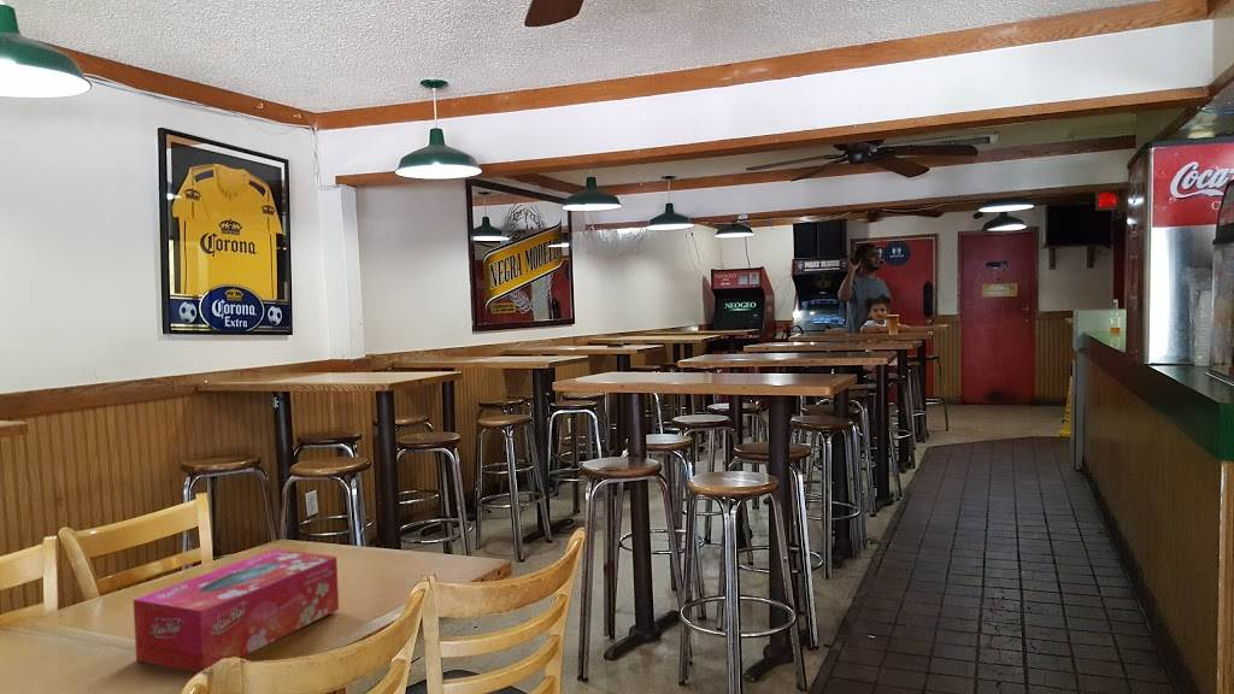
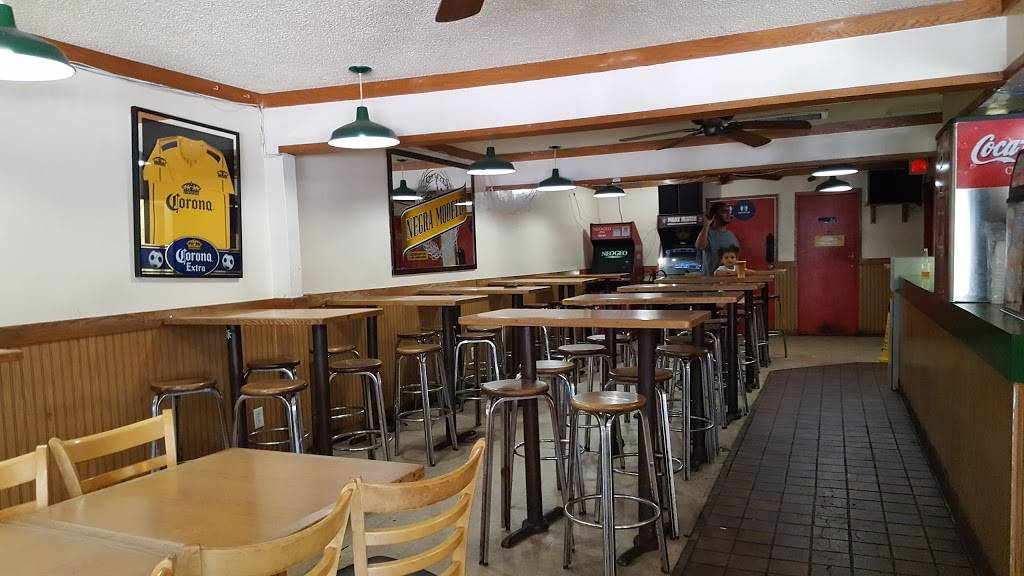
- tissue box [133,548,340,674]
